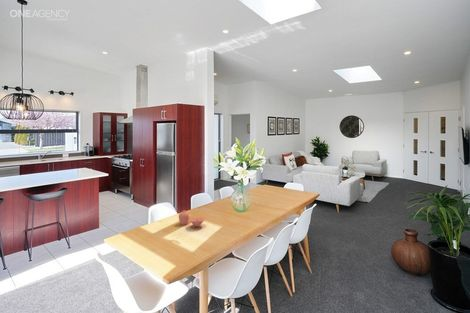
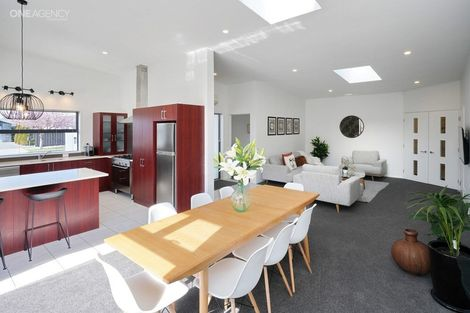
- decorative bowl [178,209,206,228]
